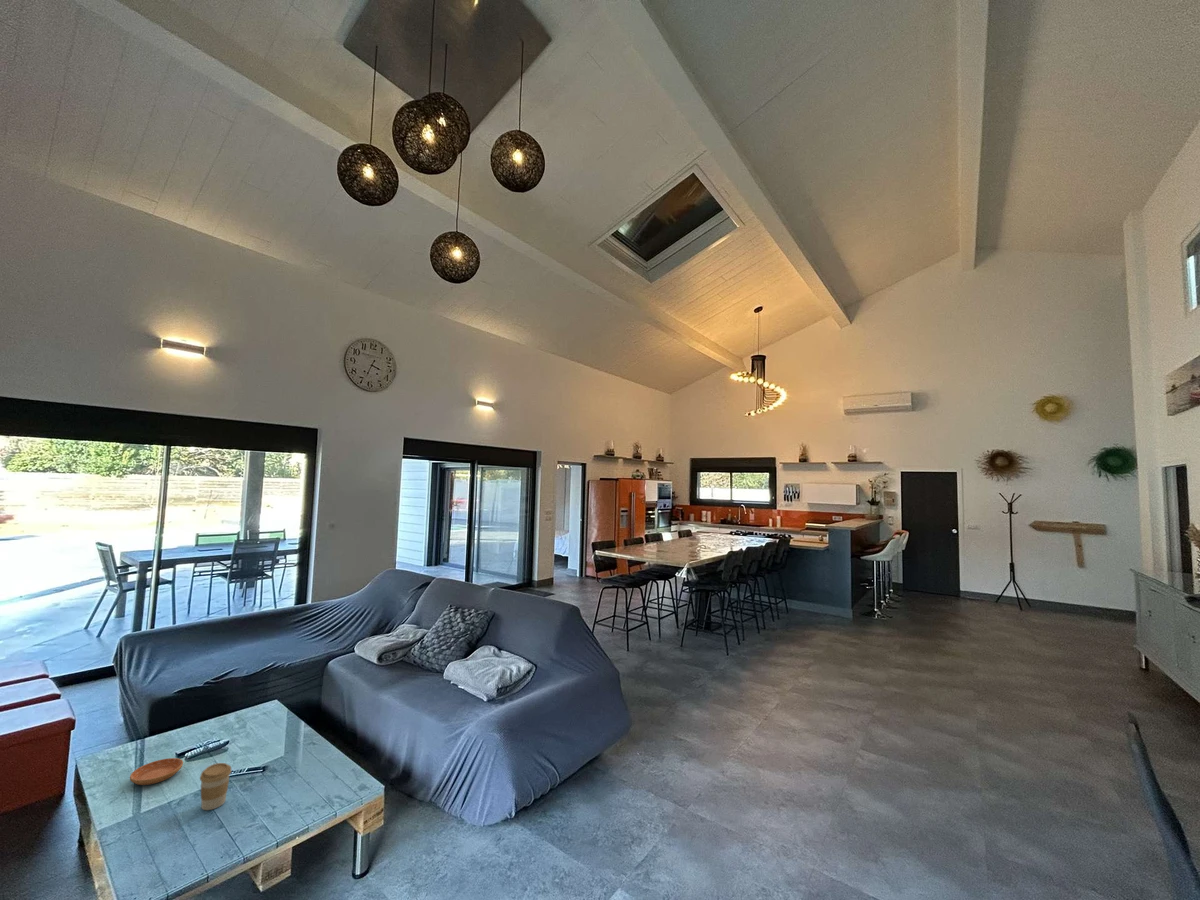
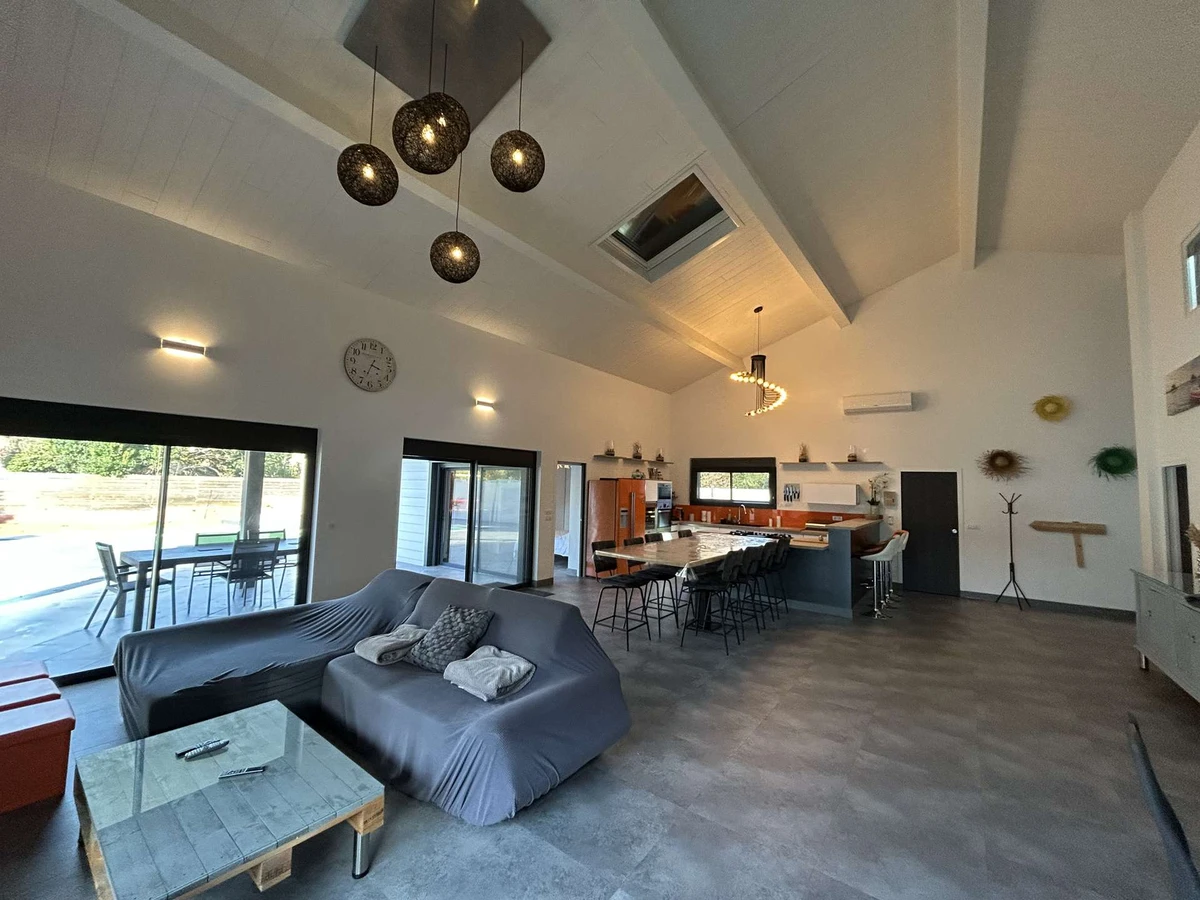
- coffee cup [199,762,233,811]
- saucer [129,757,184,786]
